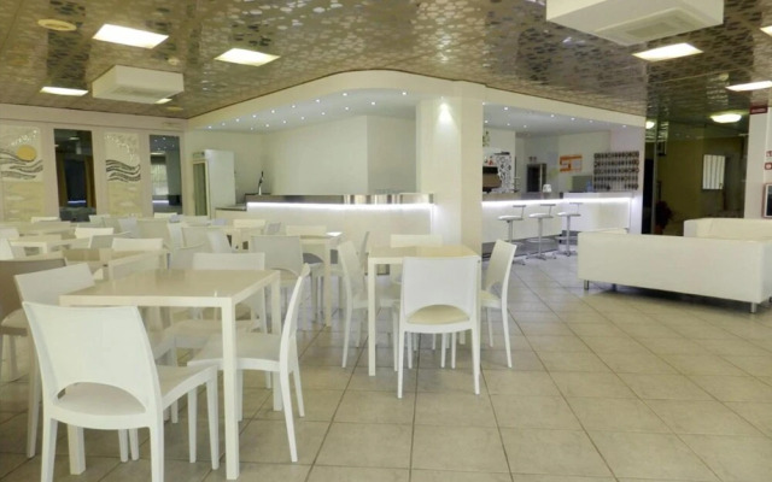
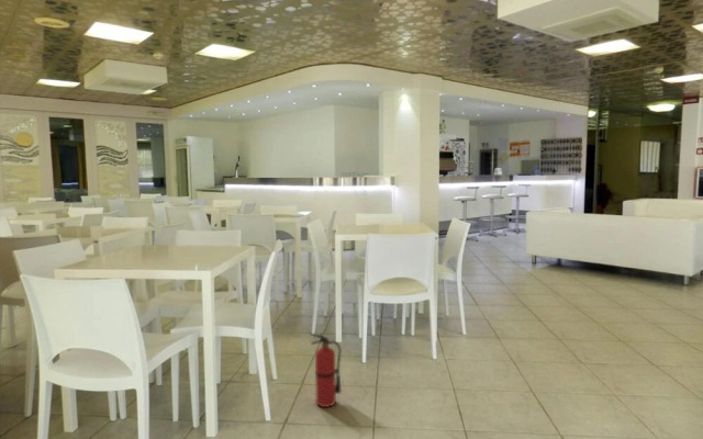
+ fire extinguisher [310,331,343,408]
